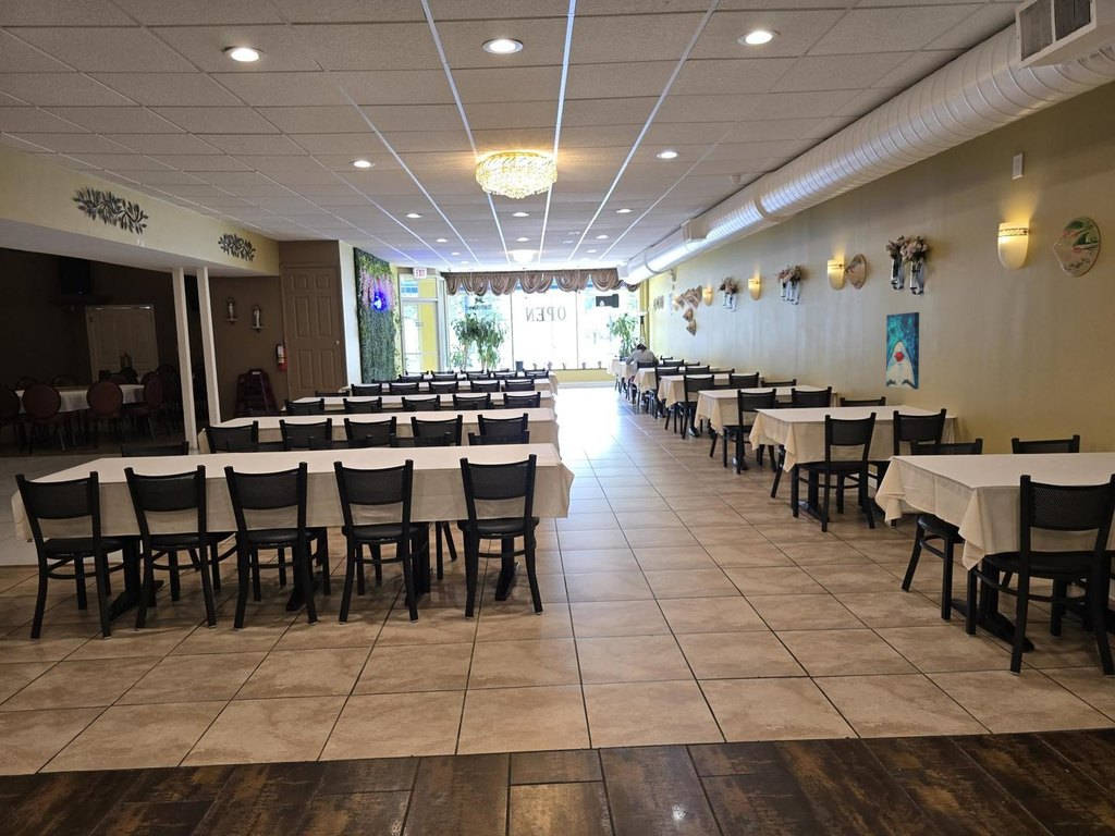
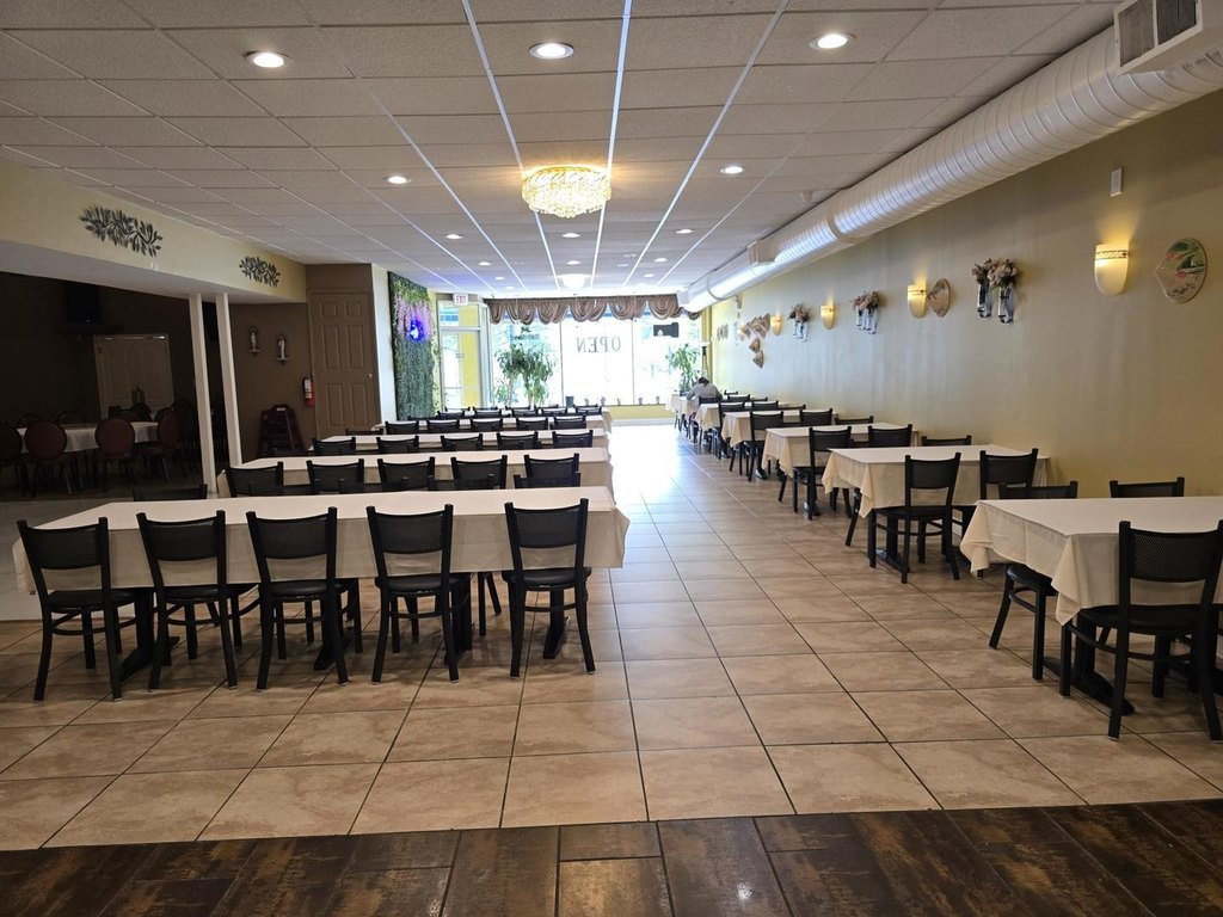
- wall art [885,311,920,391]
